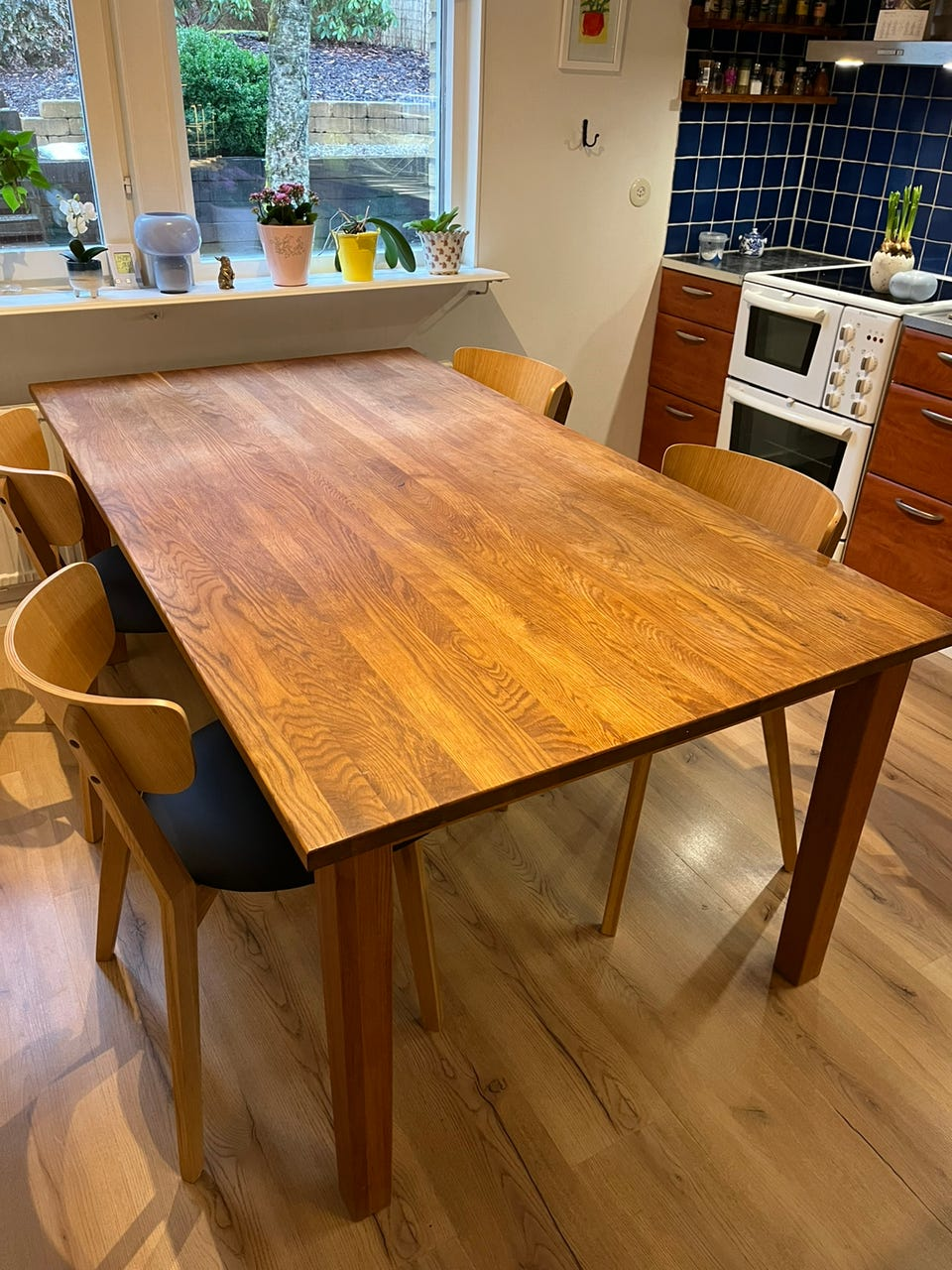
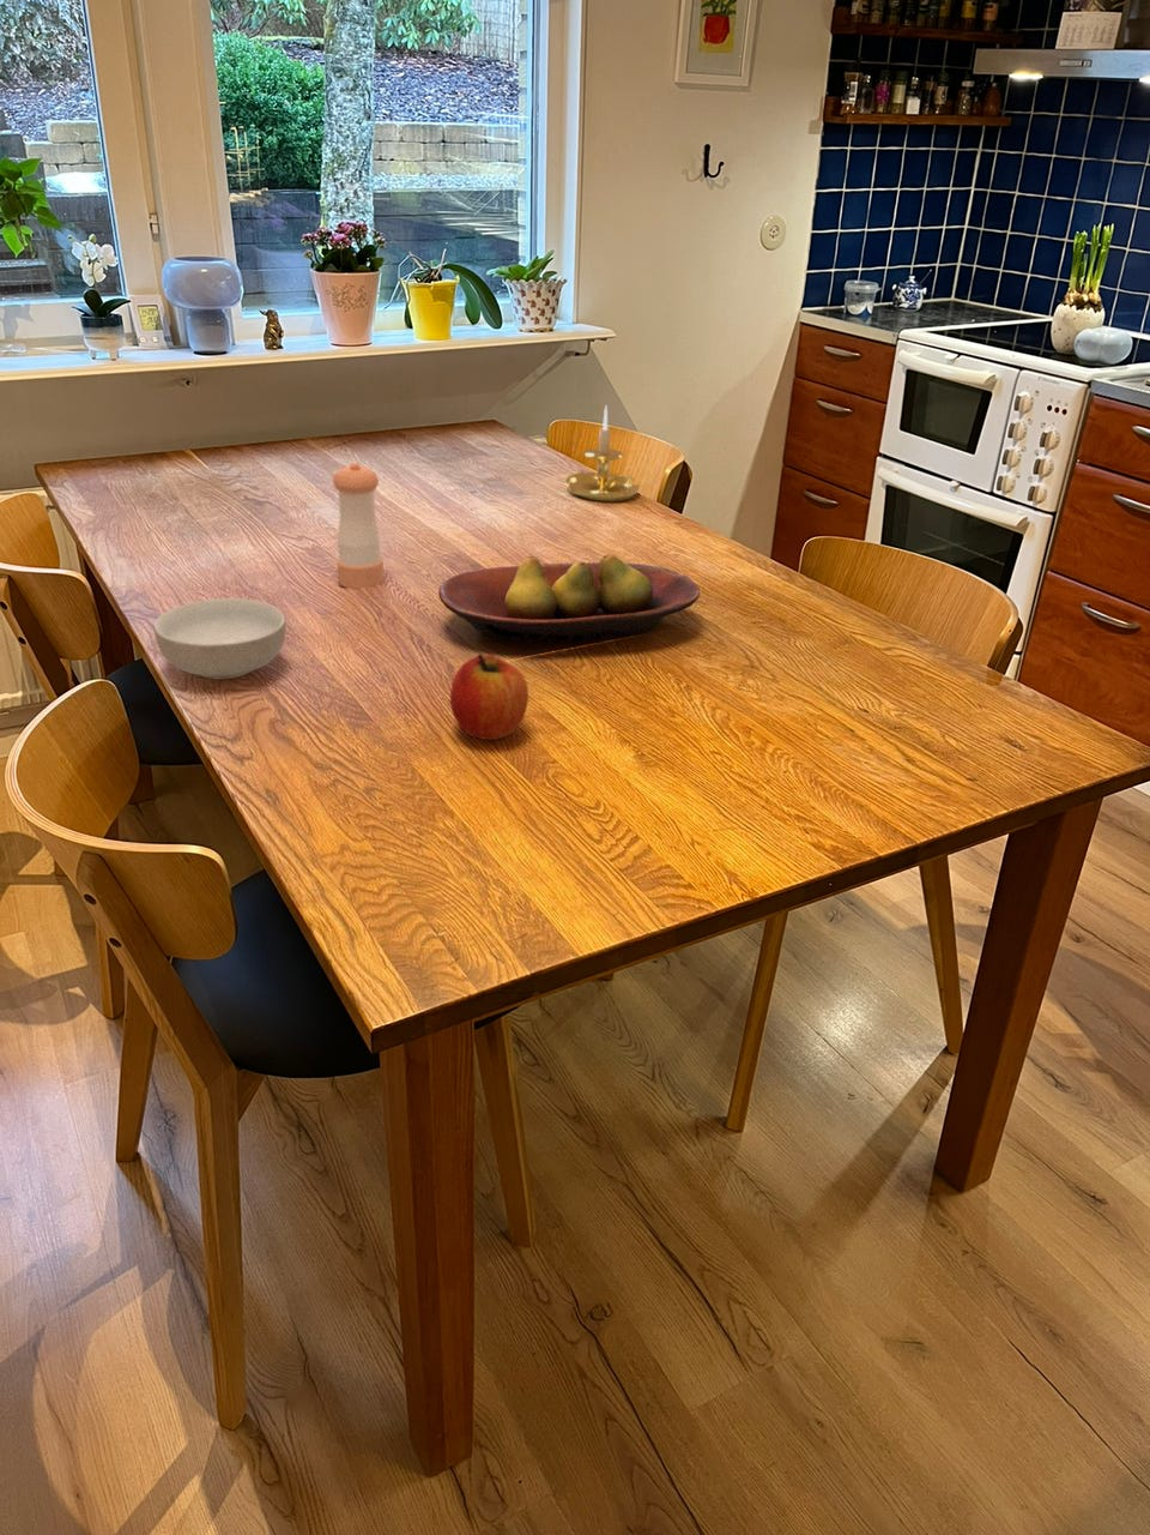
+ candle holder [564,404,641,504]
+ cereal bowl [153,597,288,680]
+ apple [449,653,529,741]
+ fruit bowl [437,552,701,643]
+ pepper shaker [332,462,384,589]
